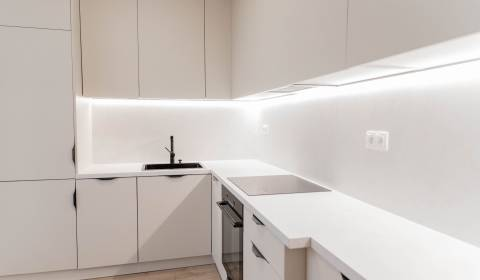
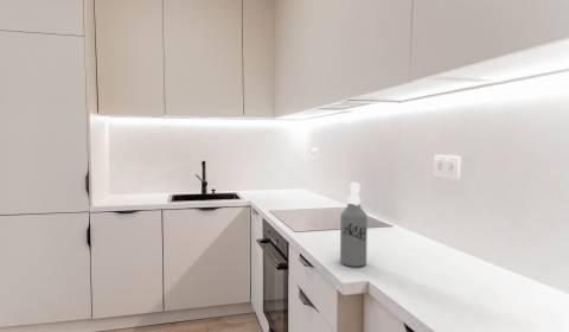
+ spray bottle [339,181,369,268]
